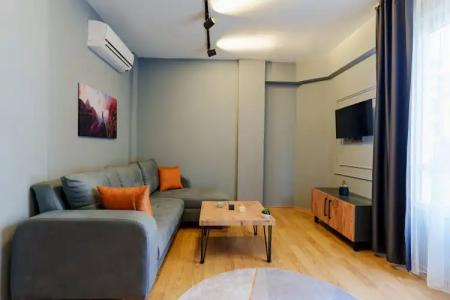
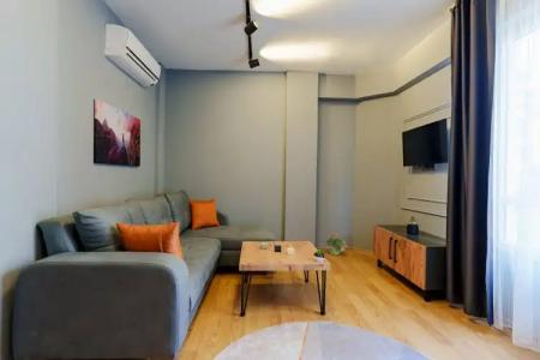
+ potted plant [325,232,348,256]
